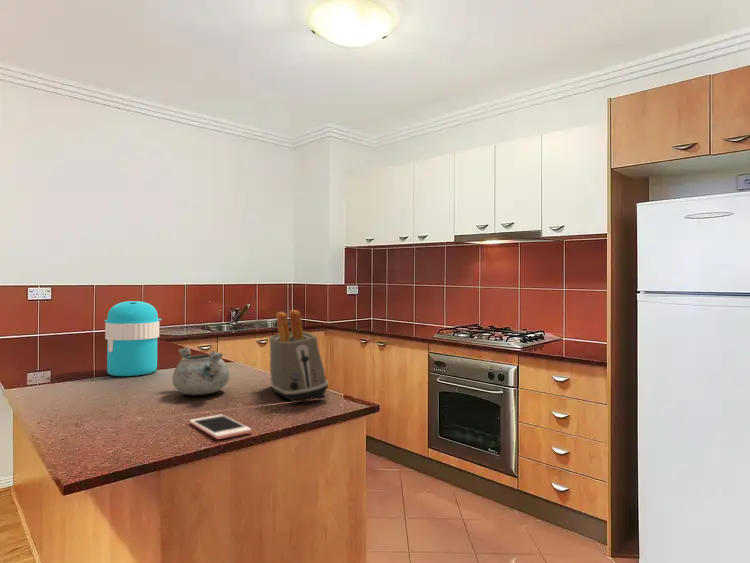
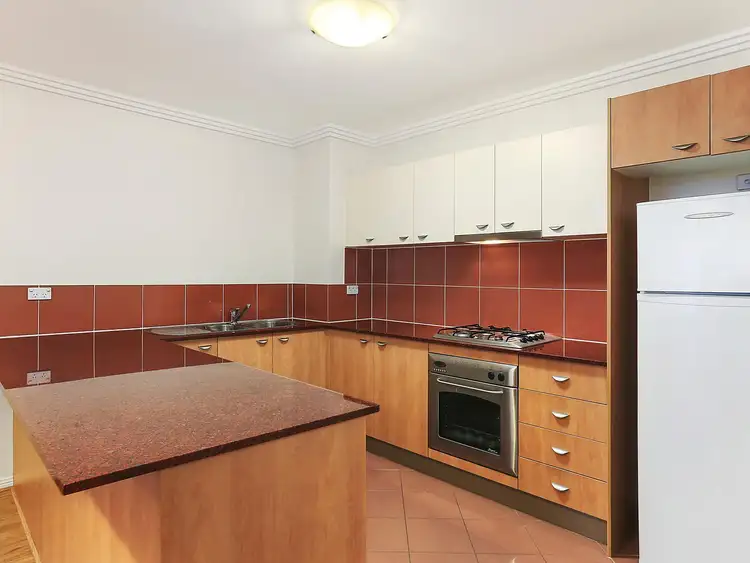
- toaster [268,309,329,403]
- decorative bowl [171,346,230,396]
- coffee maker [103,300,163,377]
- cell phone [189,414,252,440]
